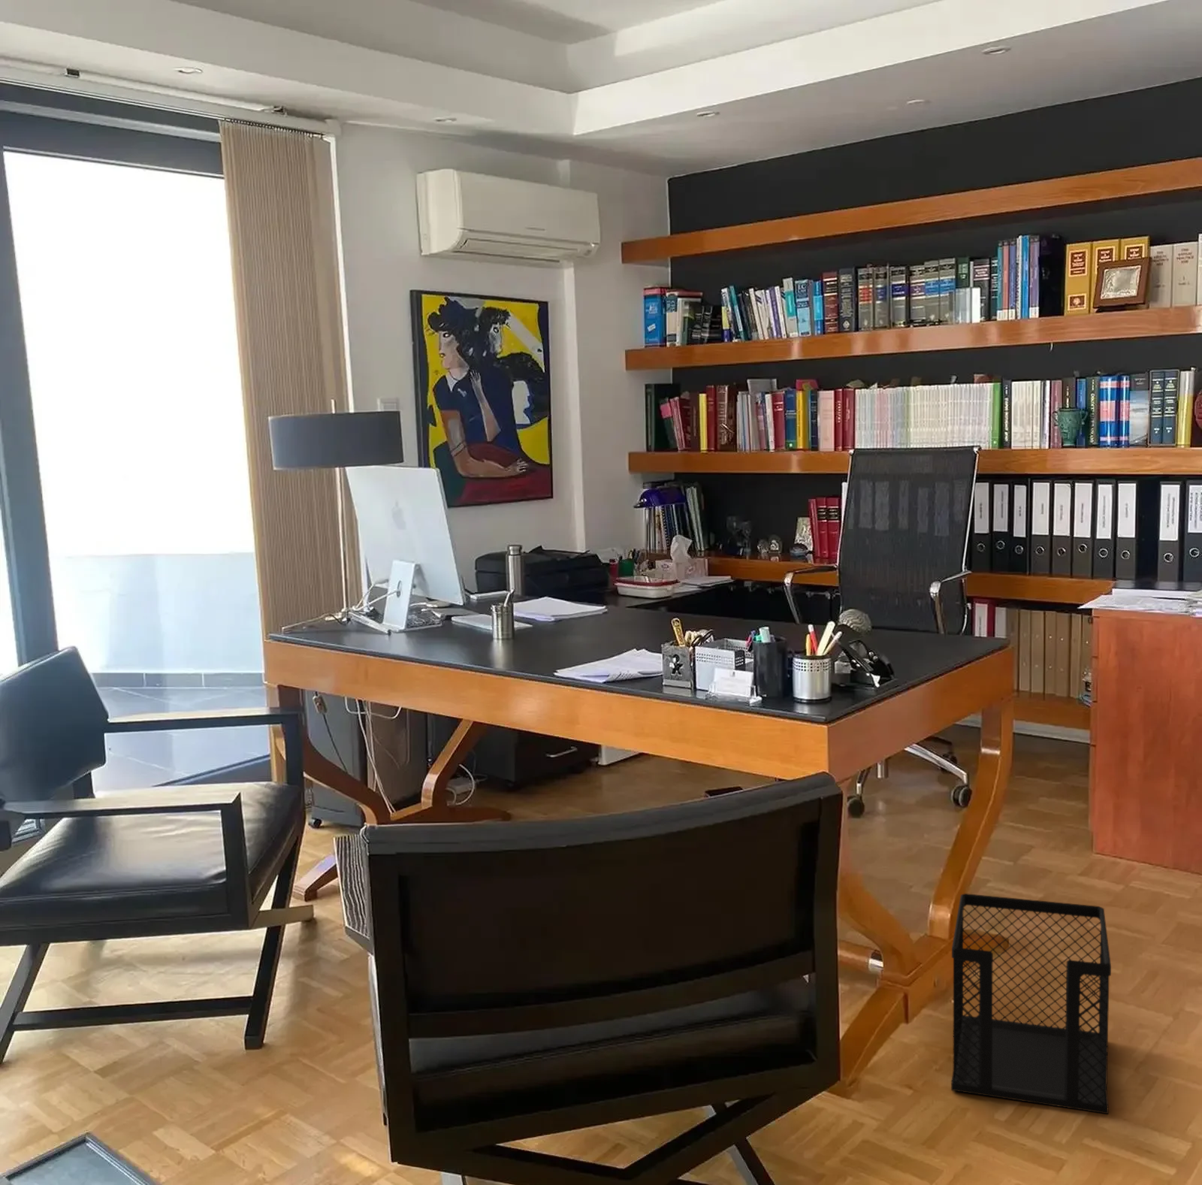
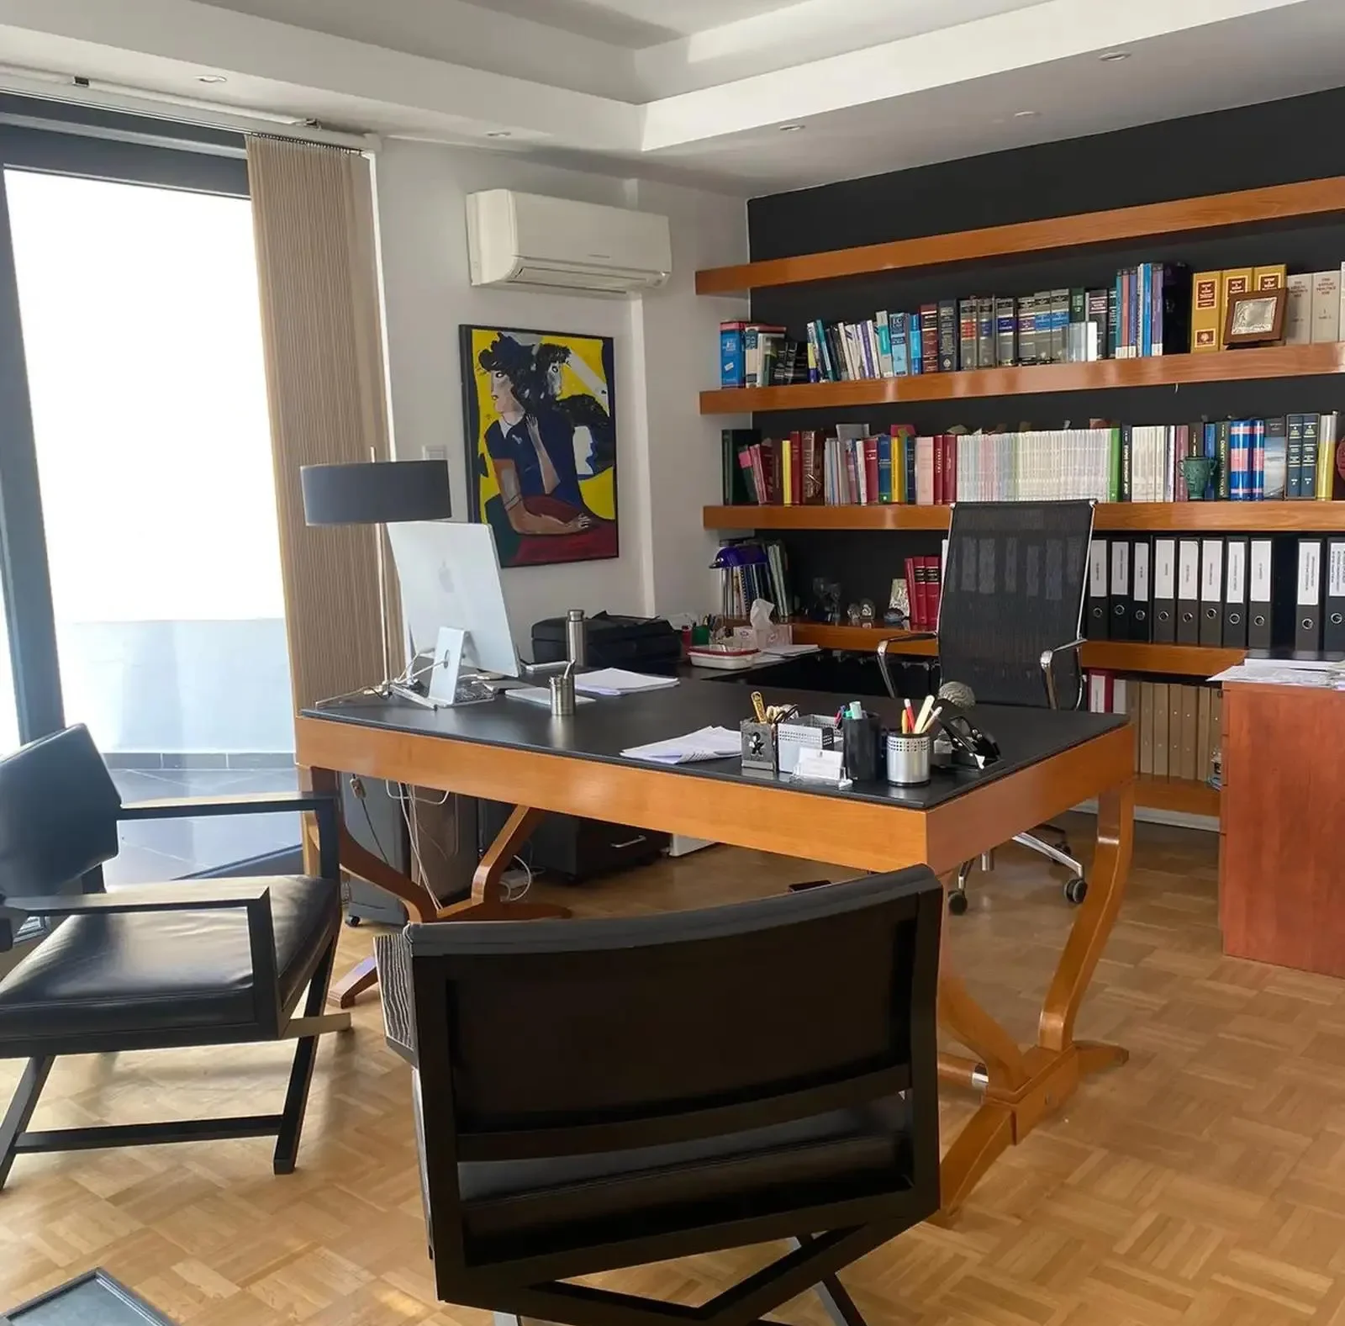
- wastebasket [950,893,1112,1114]
